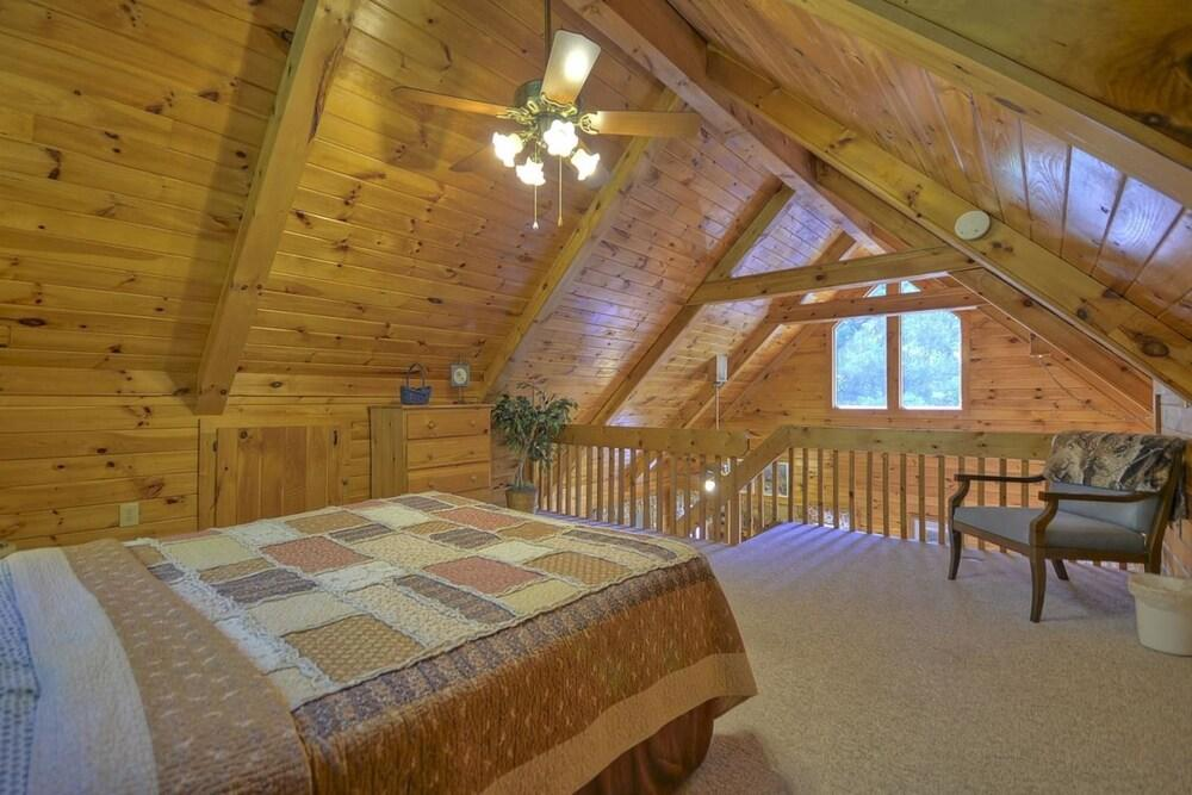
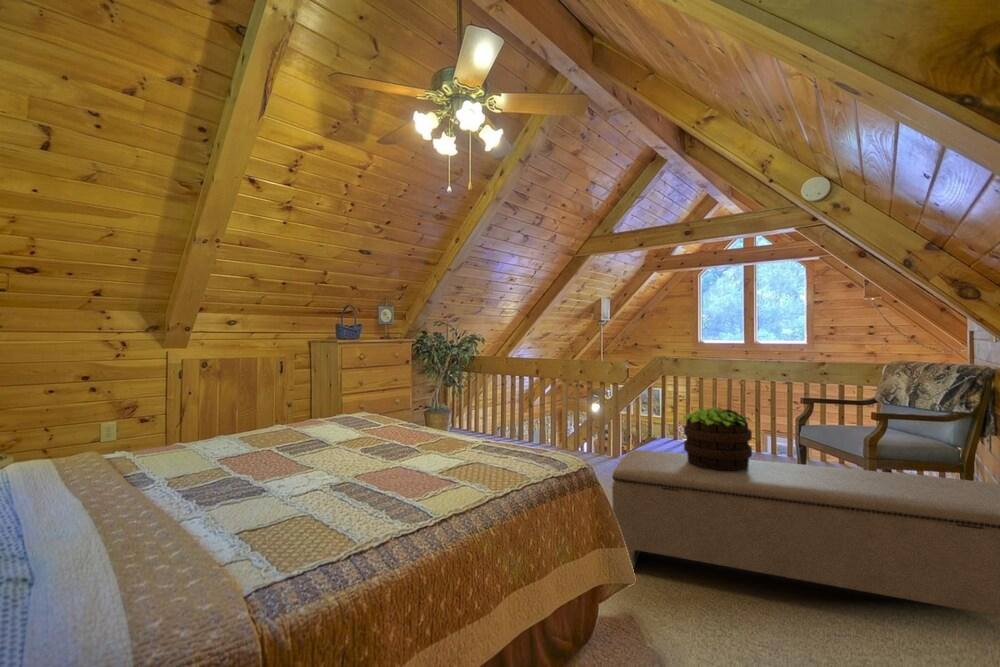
+ potted plant [682,406,754,472]
+ bench [611,449,1000,618]
